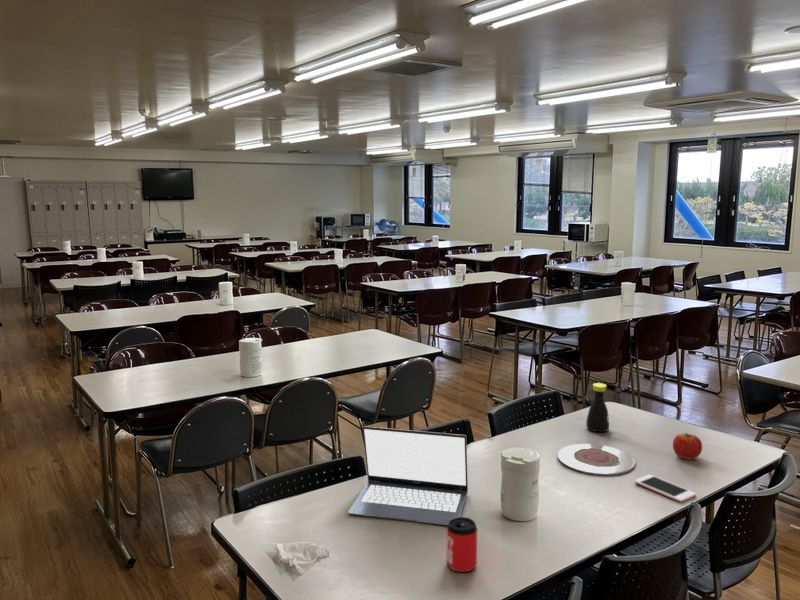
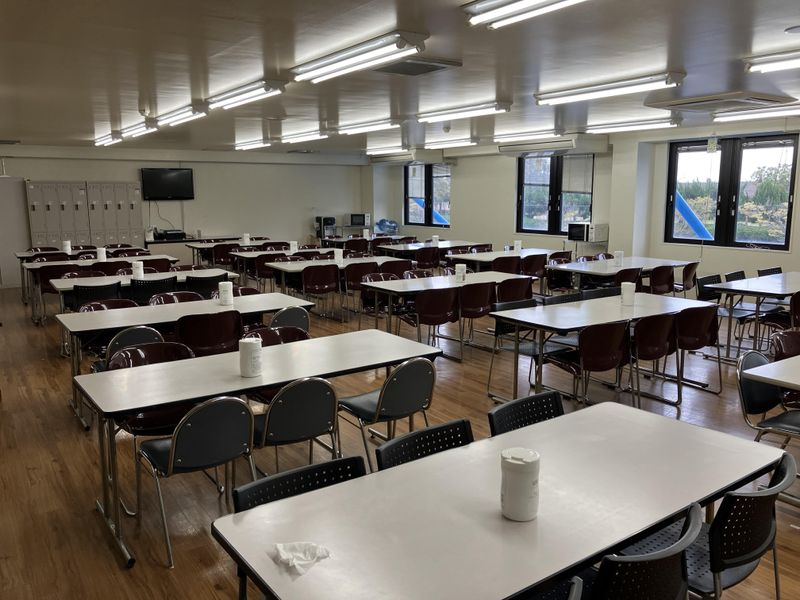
- bottle [585,382,610,433]
- can [445,516,478,573]
- apple [672,432,703,460]
- laptop [347,425,469,527]
- cell phone [634,474,697,503]
- plate [557,443,636,476]
